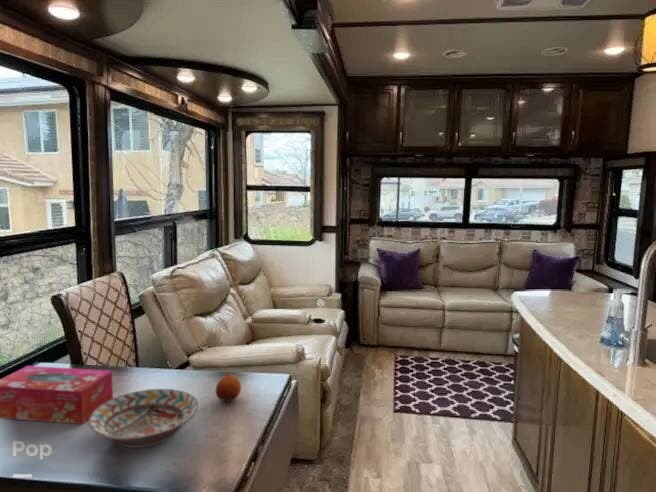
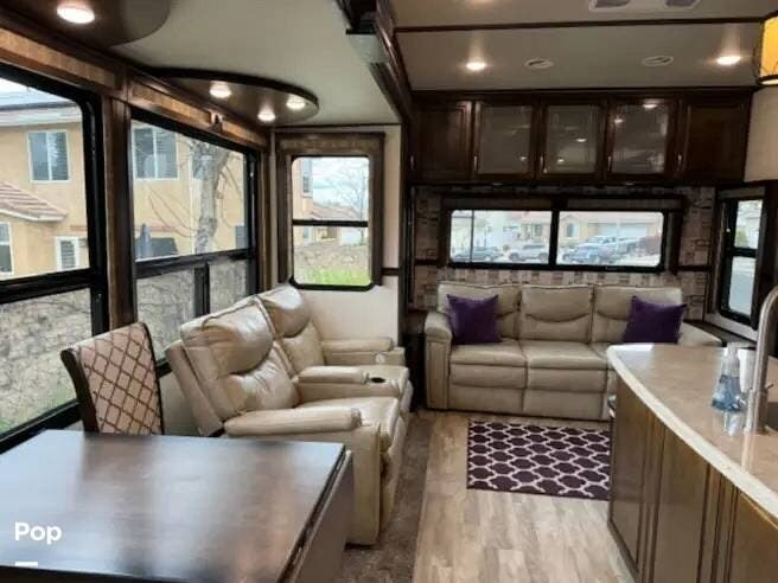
- tissue box [0,365,114,425]
- fruit [215,373,242,402]
- decorative bowl [88,388,199,449]
